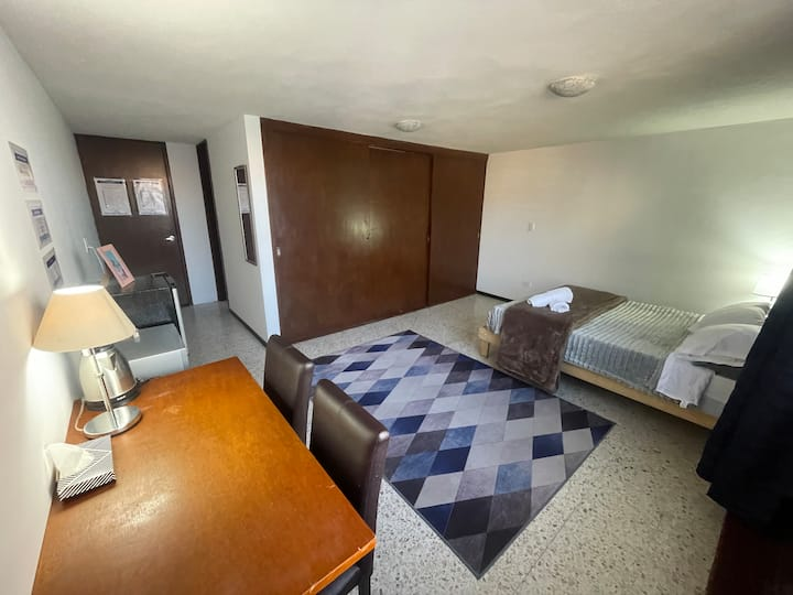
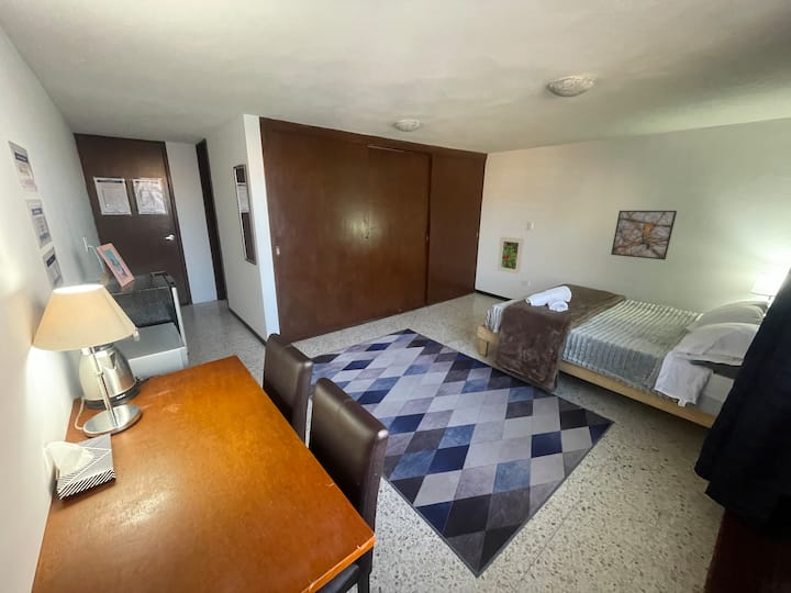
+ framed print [610,210,678,260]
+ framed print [497,236,525,275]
